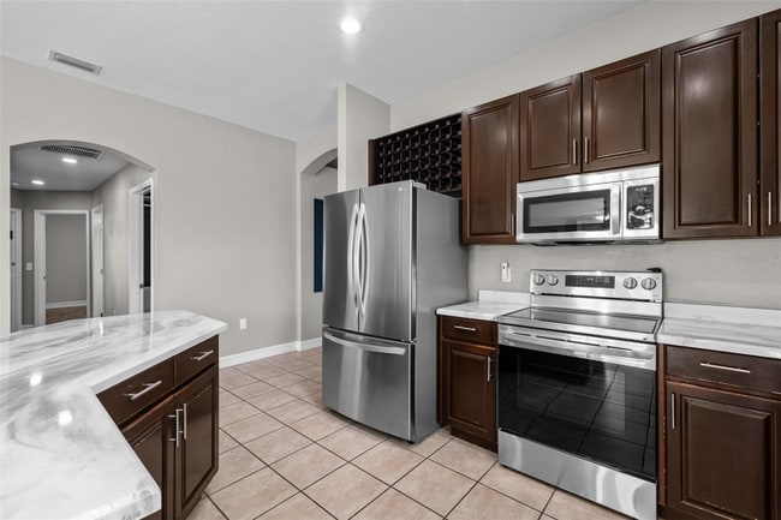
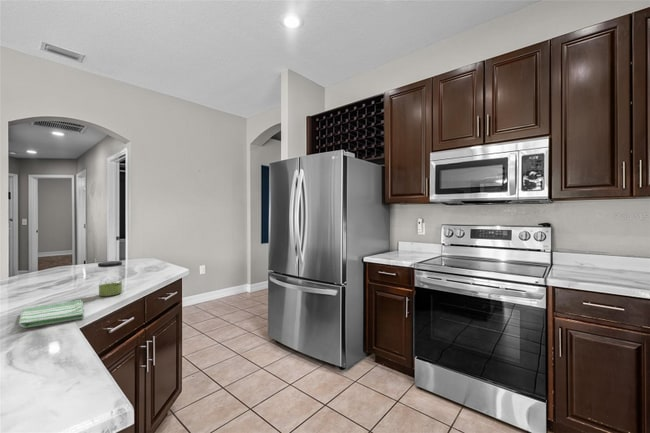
+ dish towel [17,299,85,328]
+ jar [97,260,123,297]
